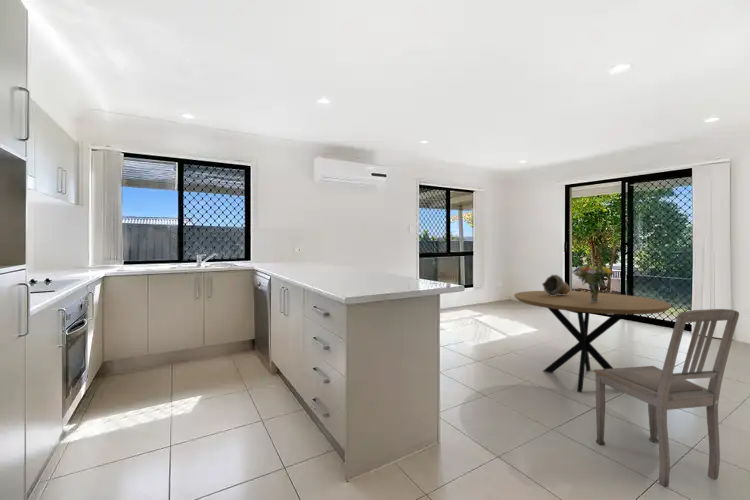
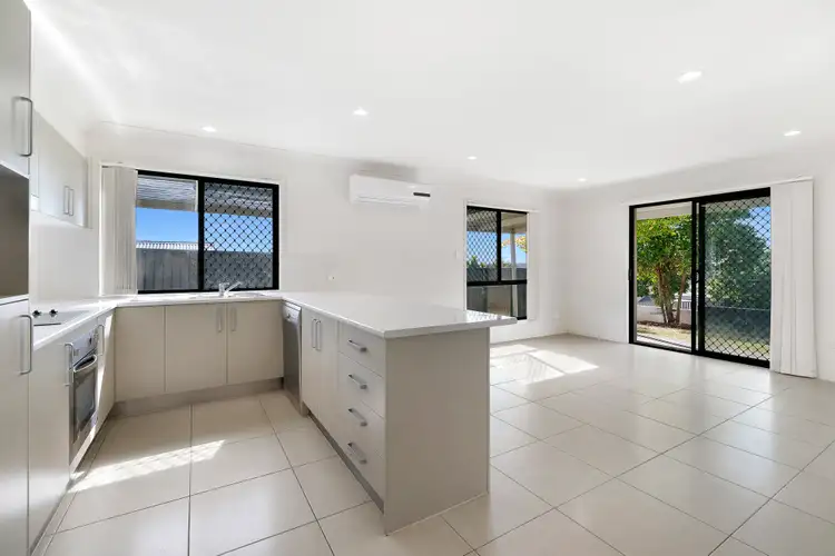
- decorative bowl [541,274,571,296]
- dining table [513,290,672,393]
- dining chair [592,308,740,488]
- bouquet [572,264,614,303]
